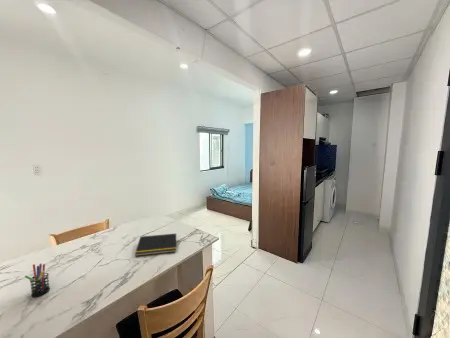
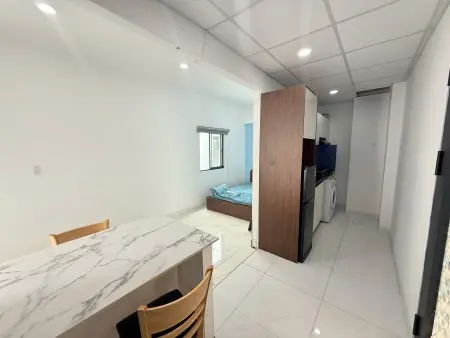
- pen holder [24,263,51,298]
- notepad [134,233,177,257]
